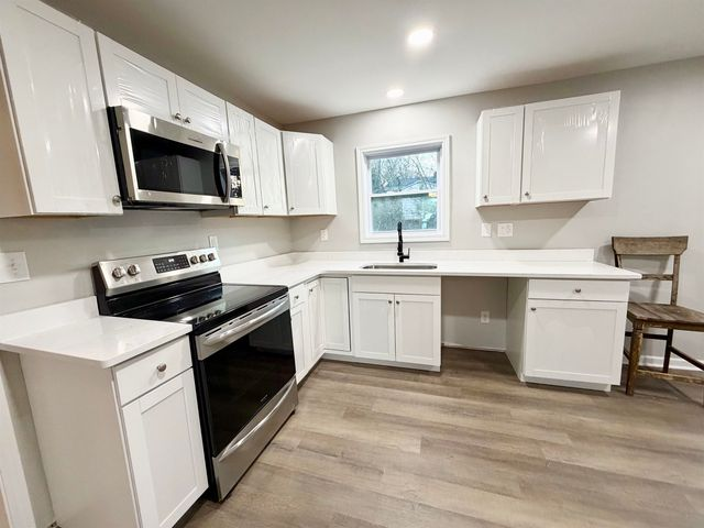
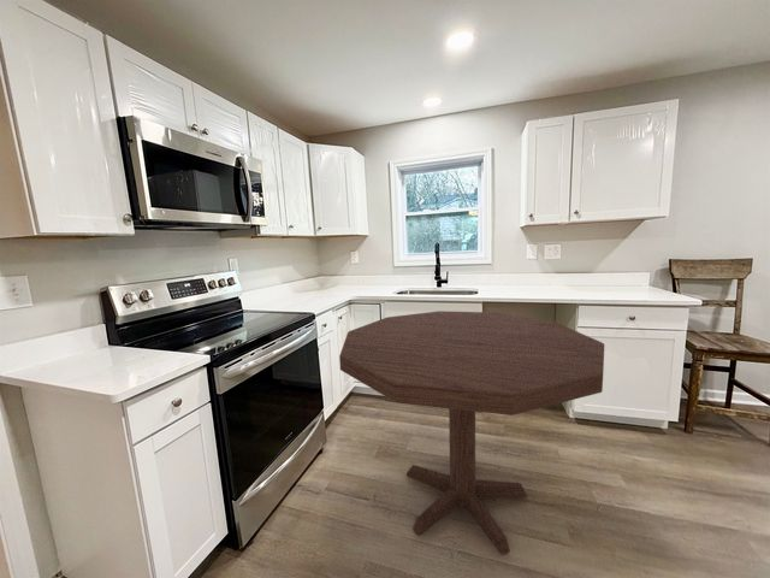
+ dining table [338,309,605,556]
